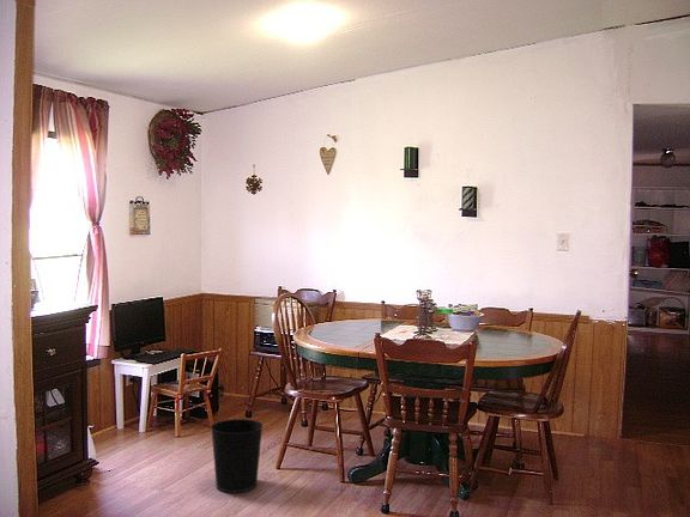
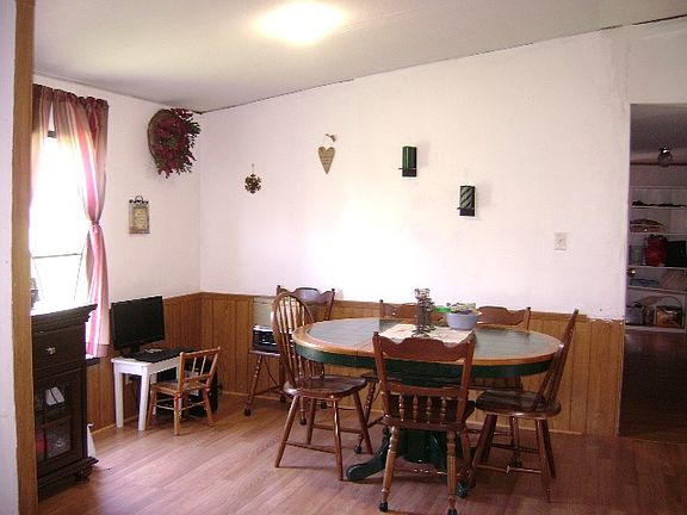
- wastebasket [210,418,265,494]
